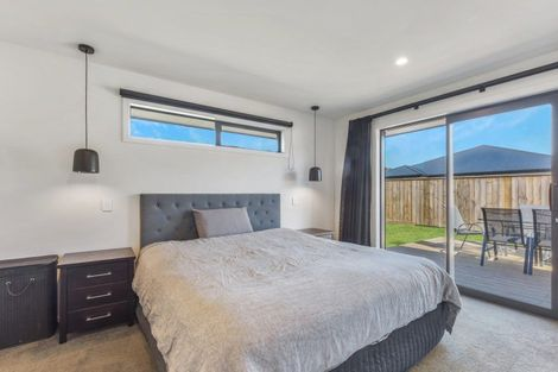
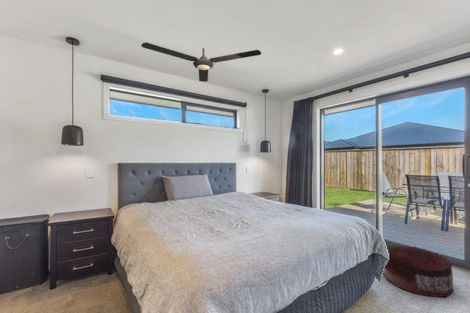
+ ceiling fan [140,41,262,83]
+ pouf [382,244,455,298]
